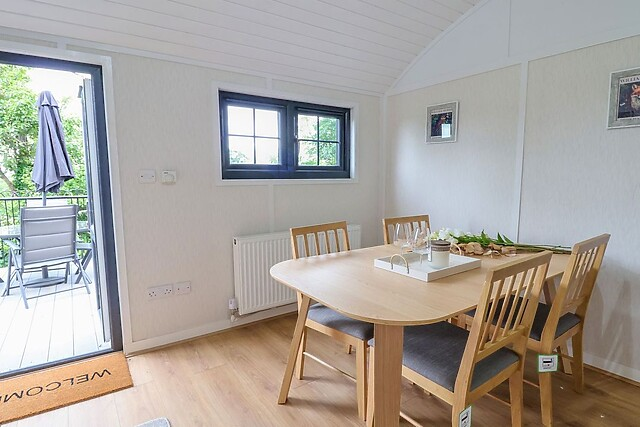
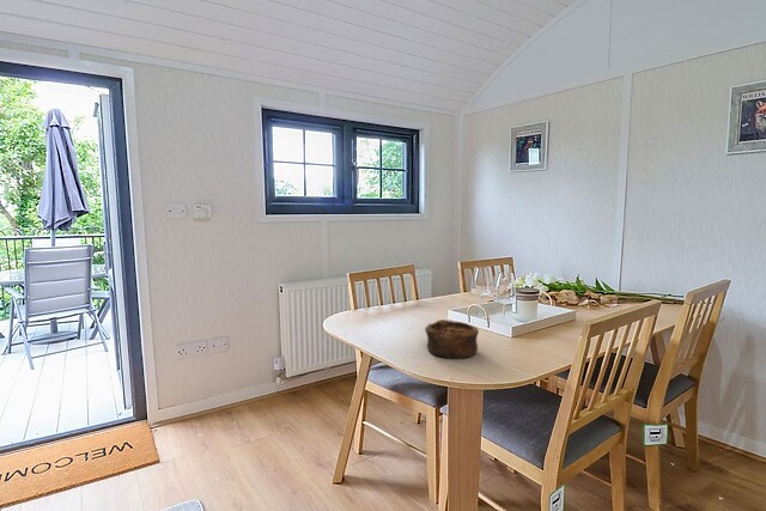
+ bowl [424,318,480,360]
